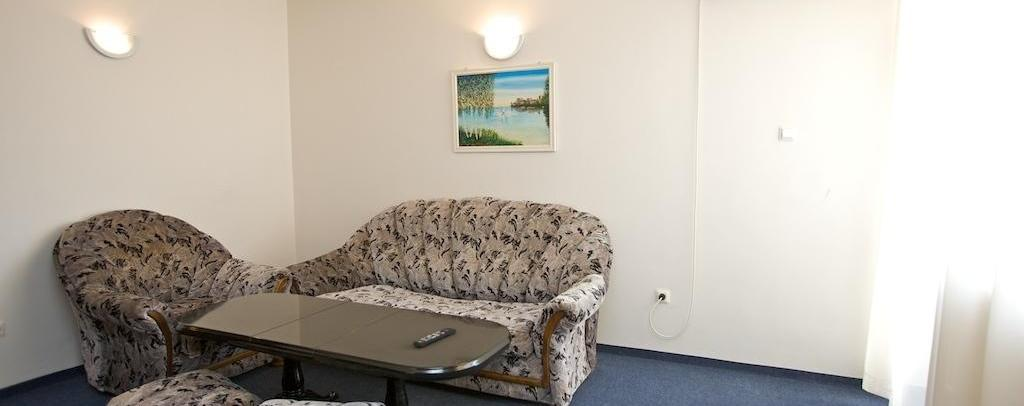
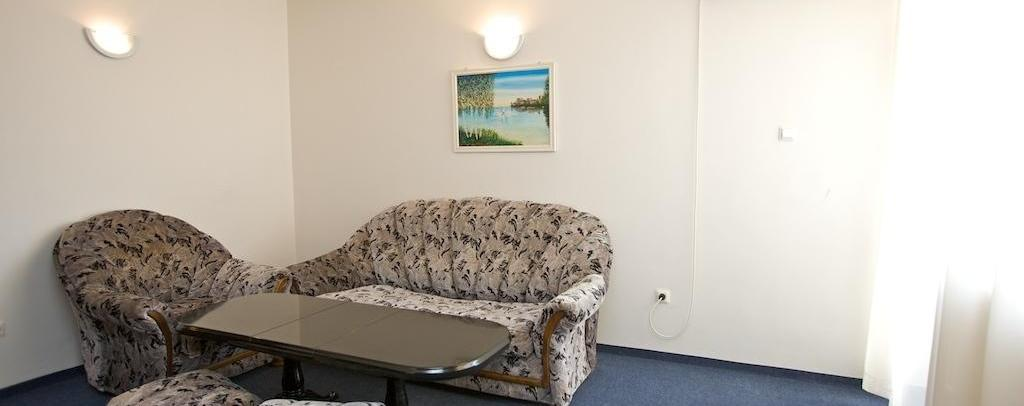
- remote control [412,327,457,348]
